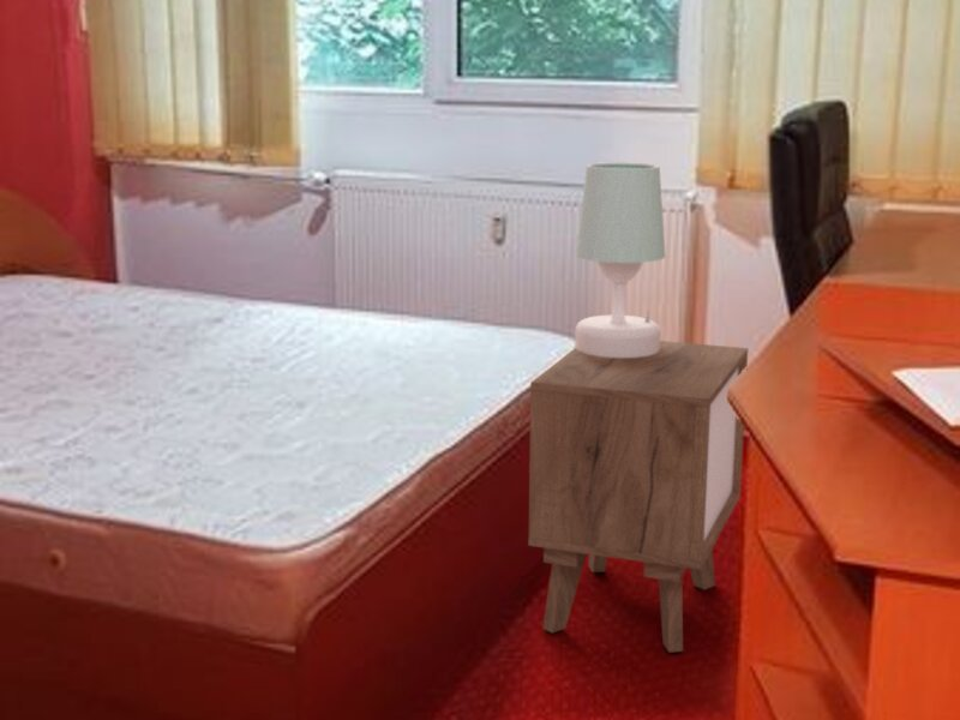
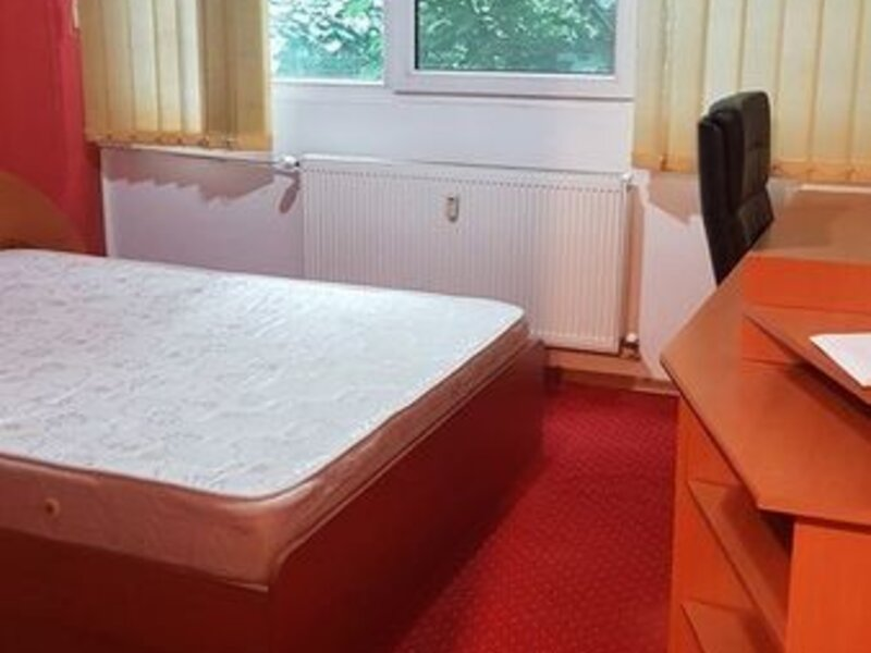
- nightstand [527,340,749,654]
- table lamp [574,161,666,358]
